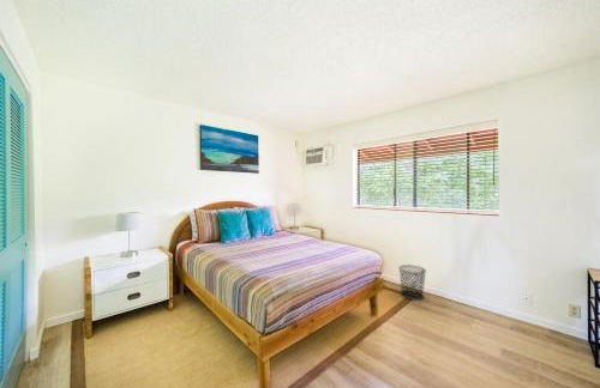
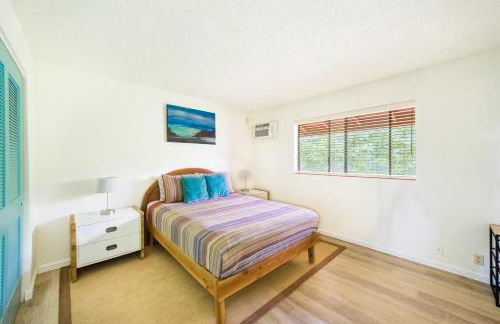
- waste bin [397,263,427,301]
